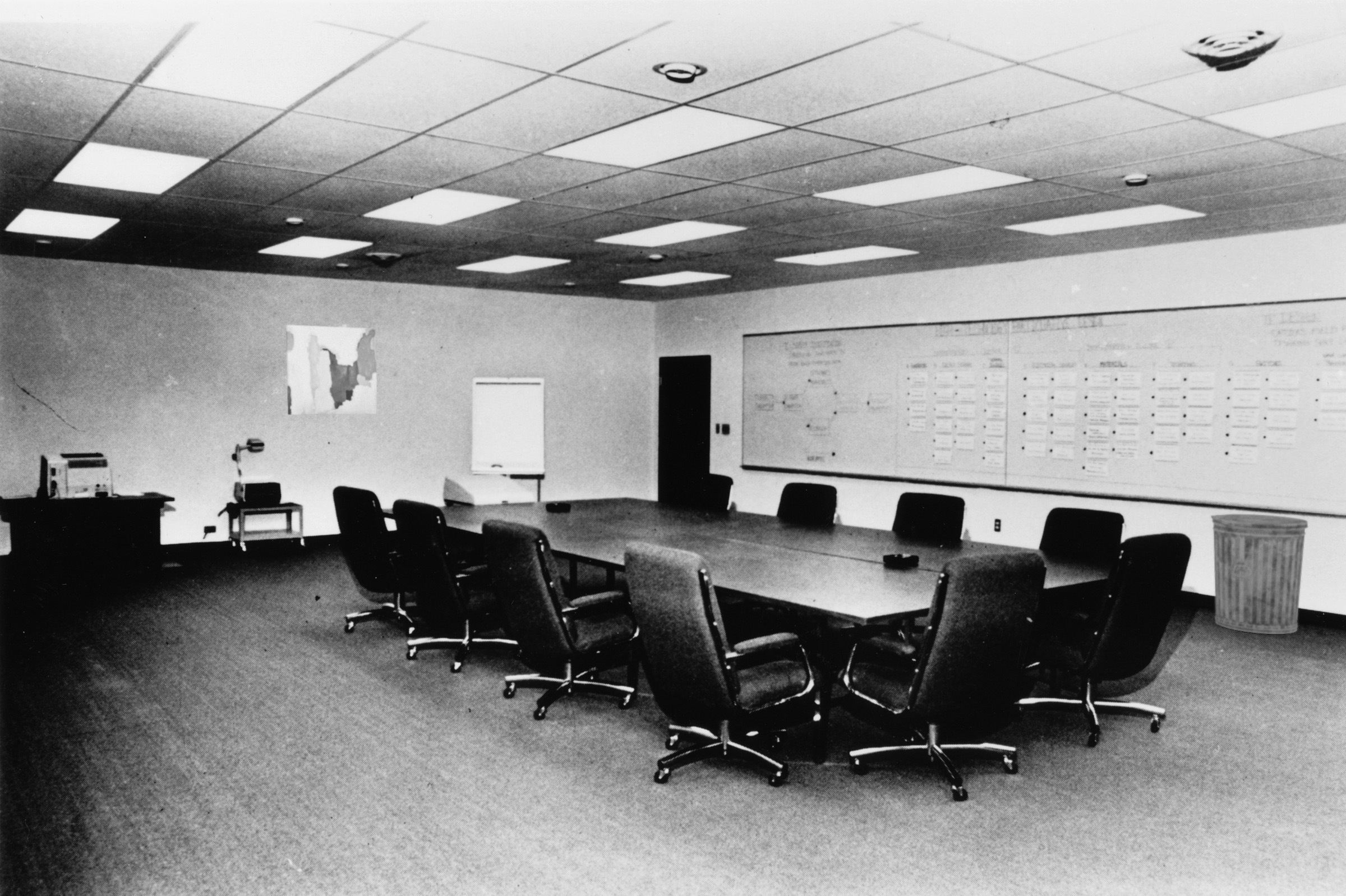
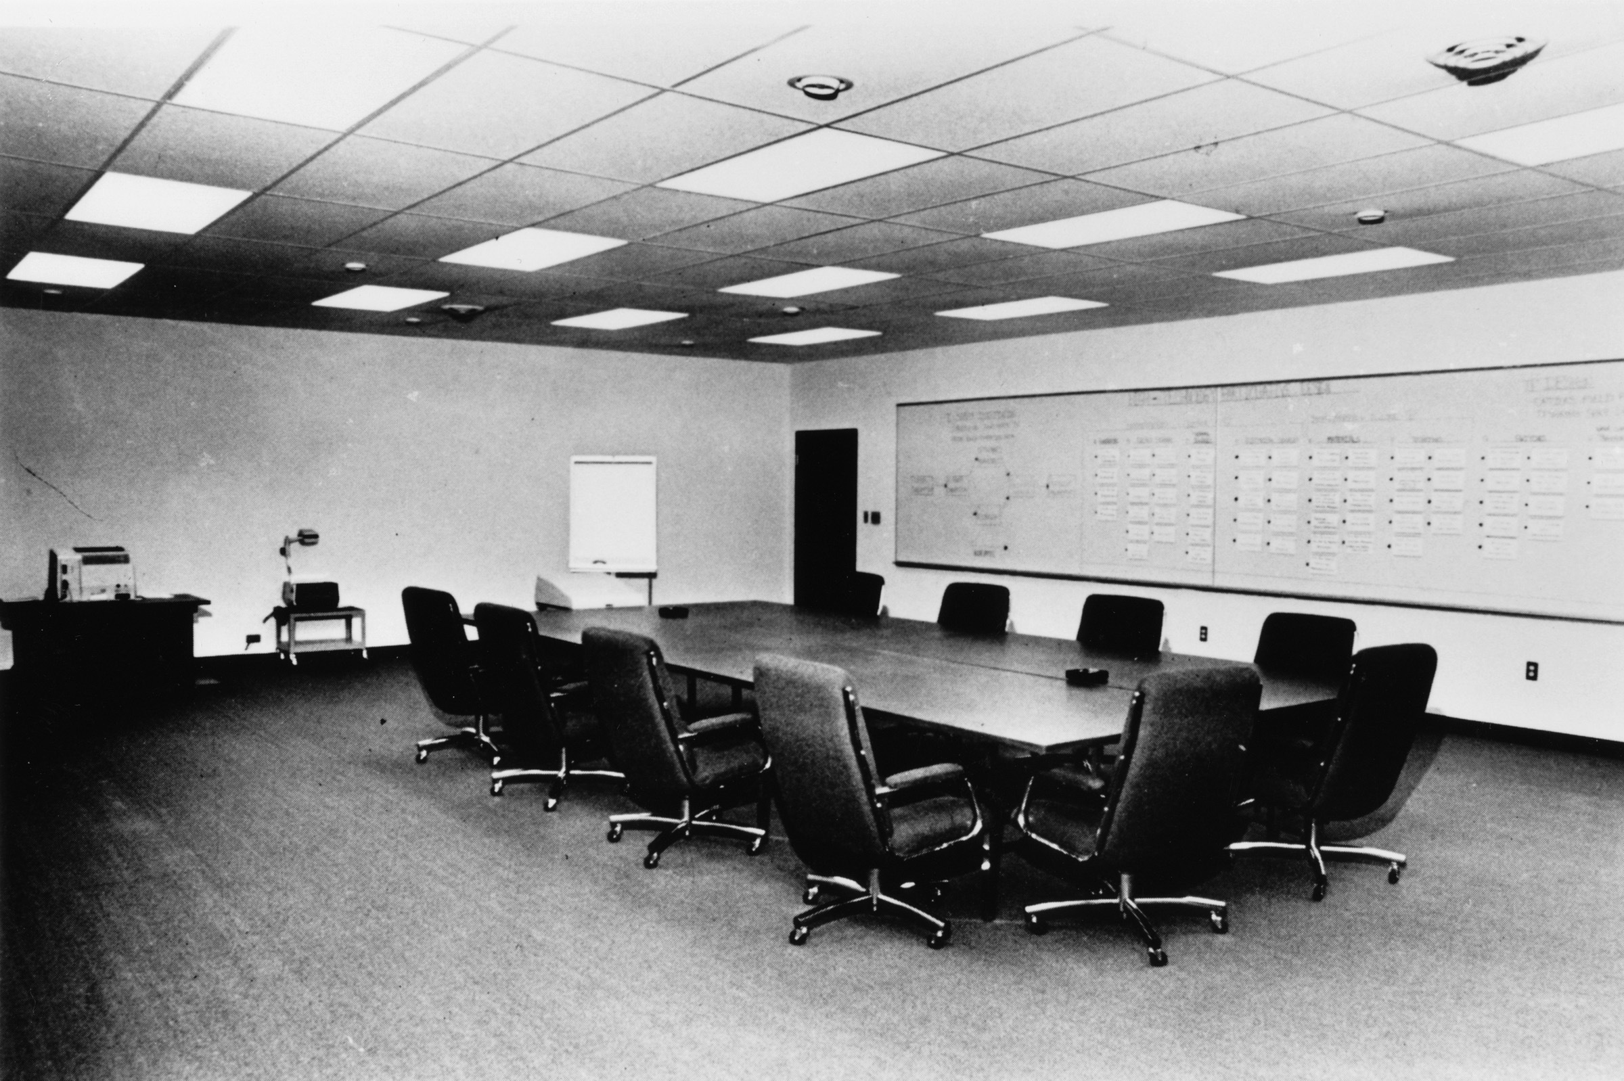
- trash can [1210,514,1309,635]
- wall art [285,324,377,415]
